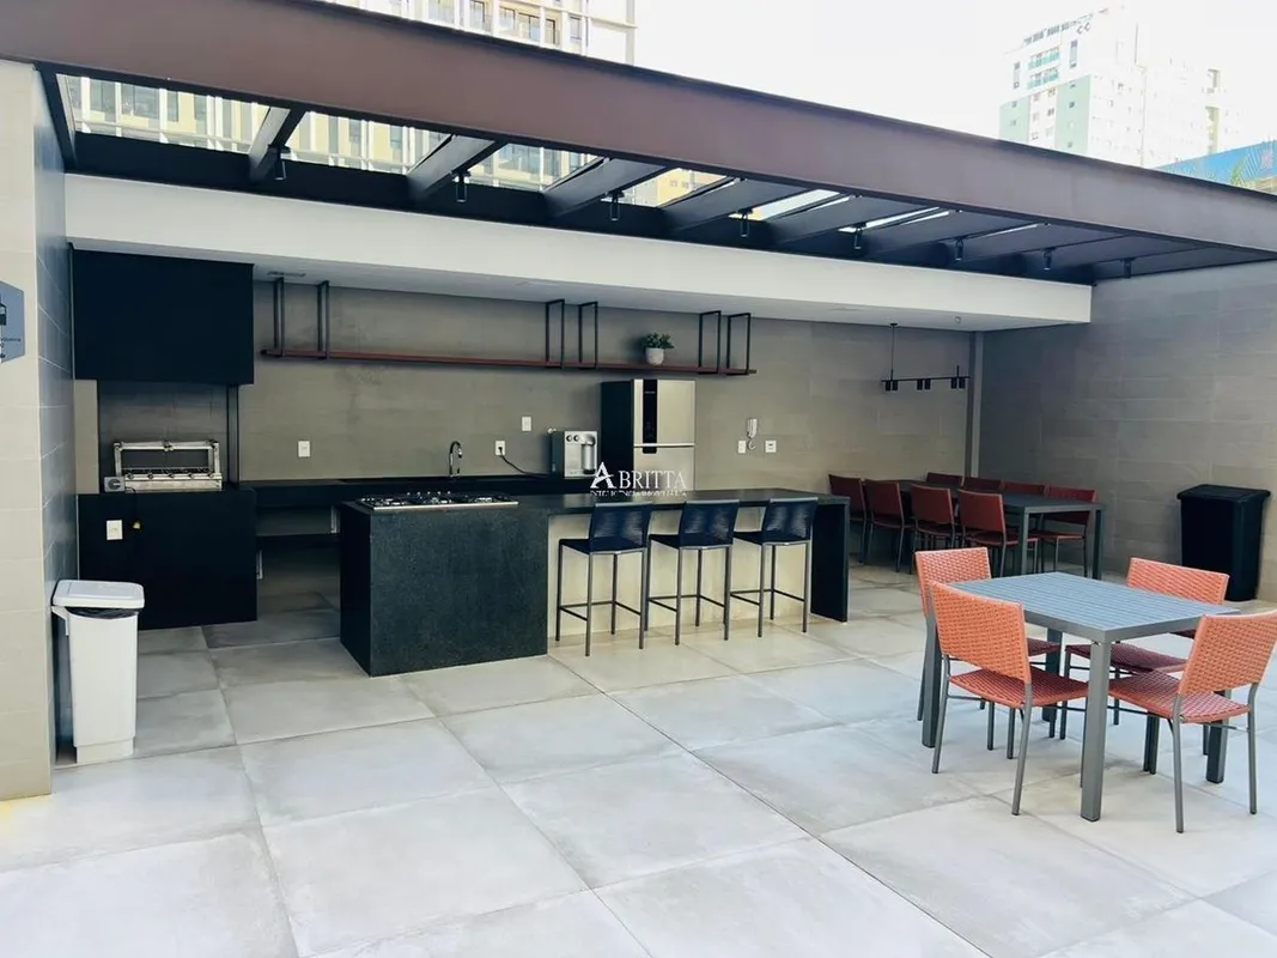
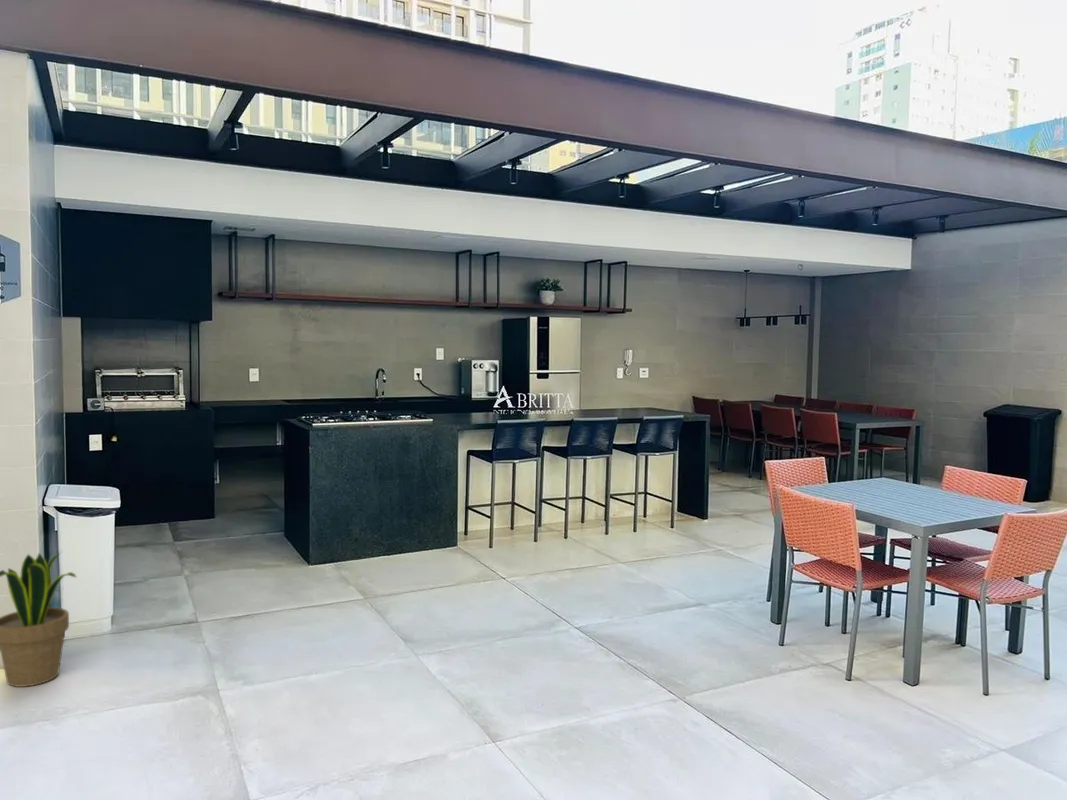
+ potted plant [0,552,78,688]
